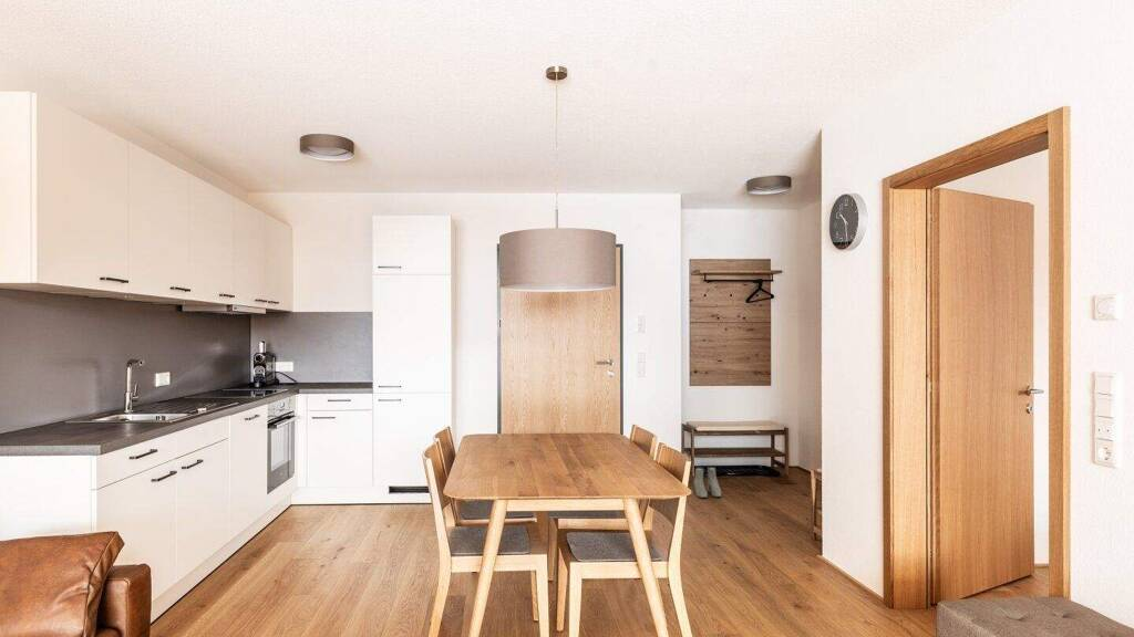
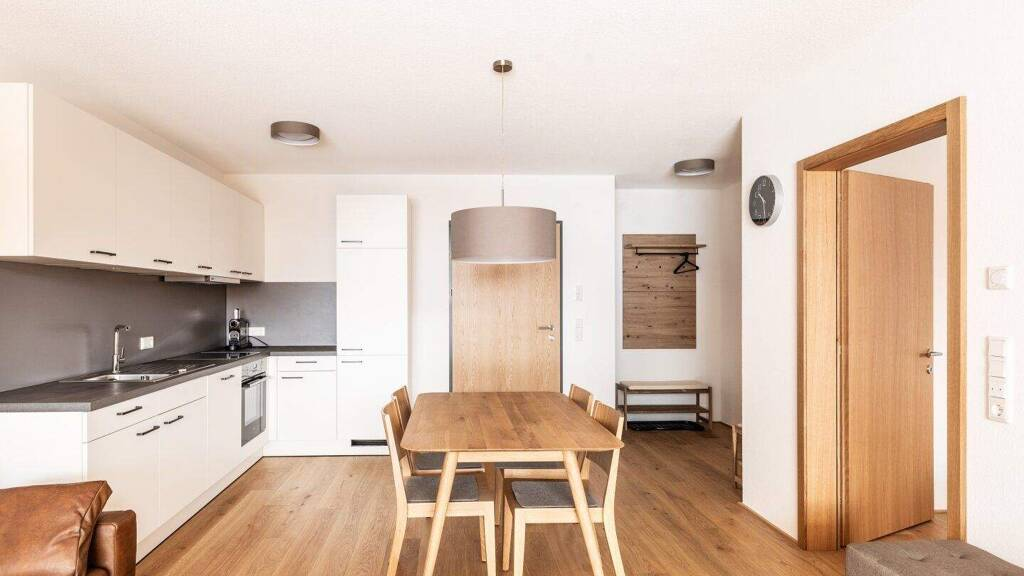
- boots [693,466,722,499]
